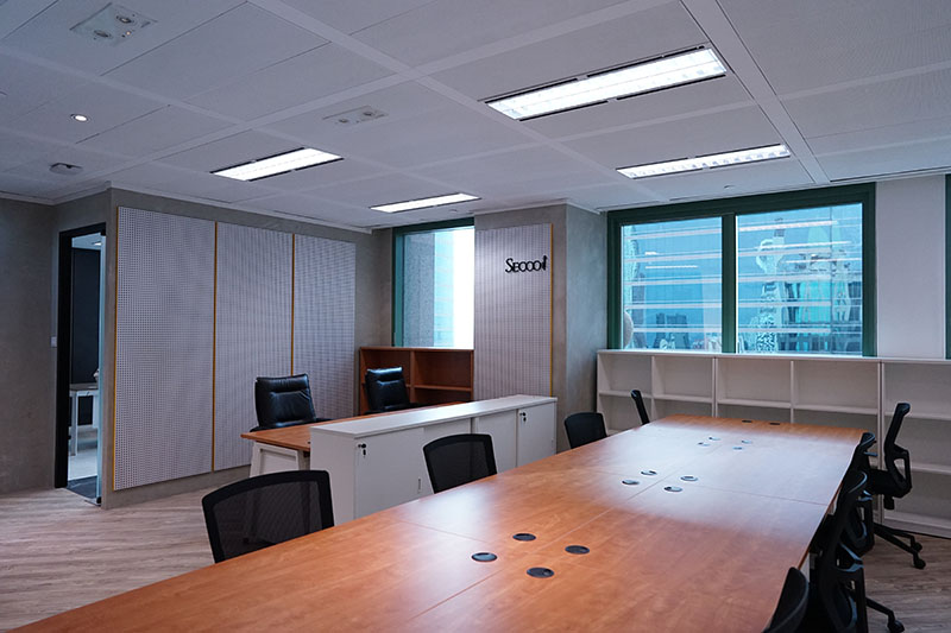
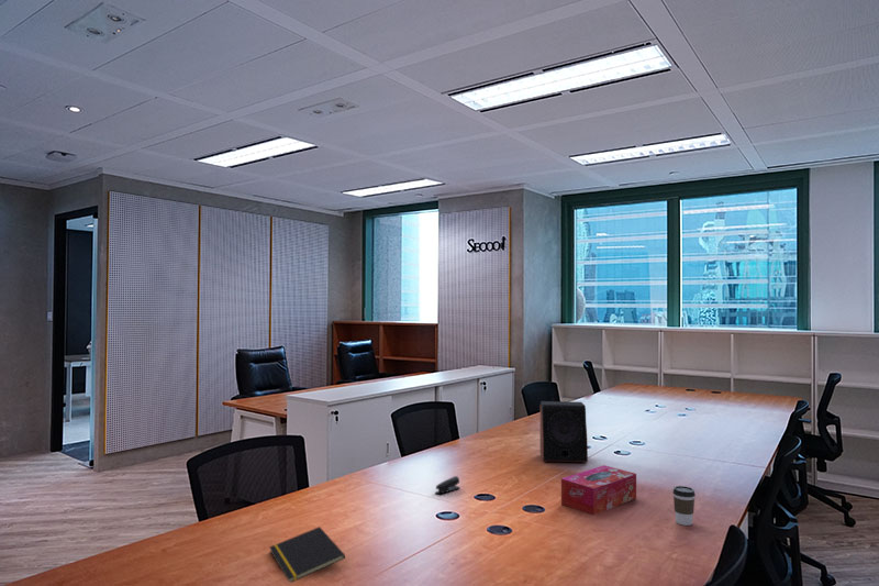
+ speaker [539,400,589,464]
+ tissue box [560,464,637,516]
+ coffee cup [671,485,697,527]
+ notepad [269,526,346,584]
+ stapler [434,475,461,495]
